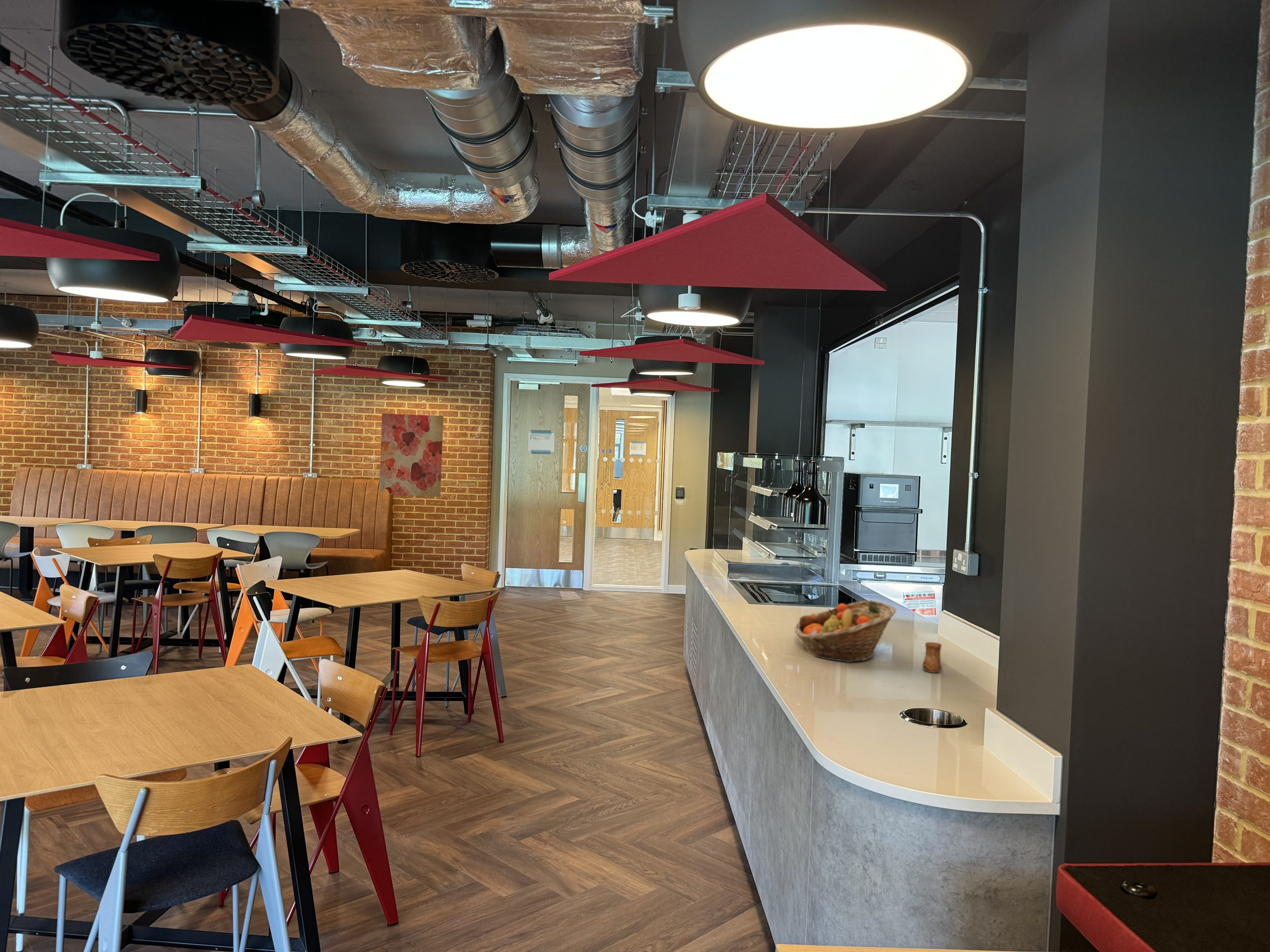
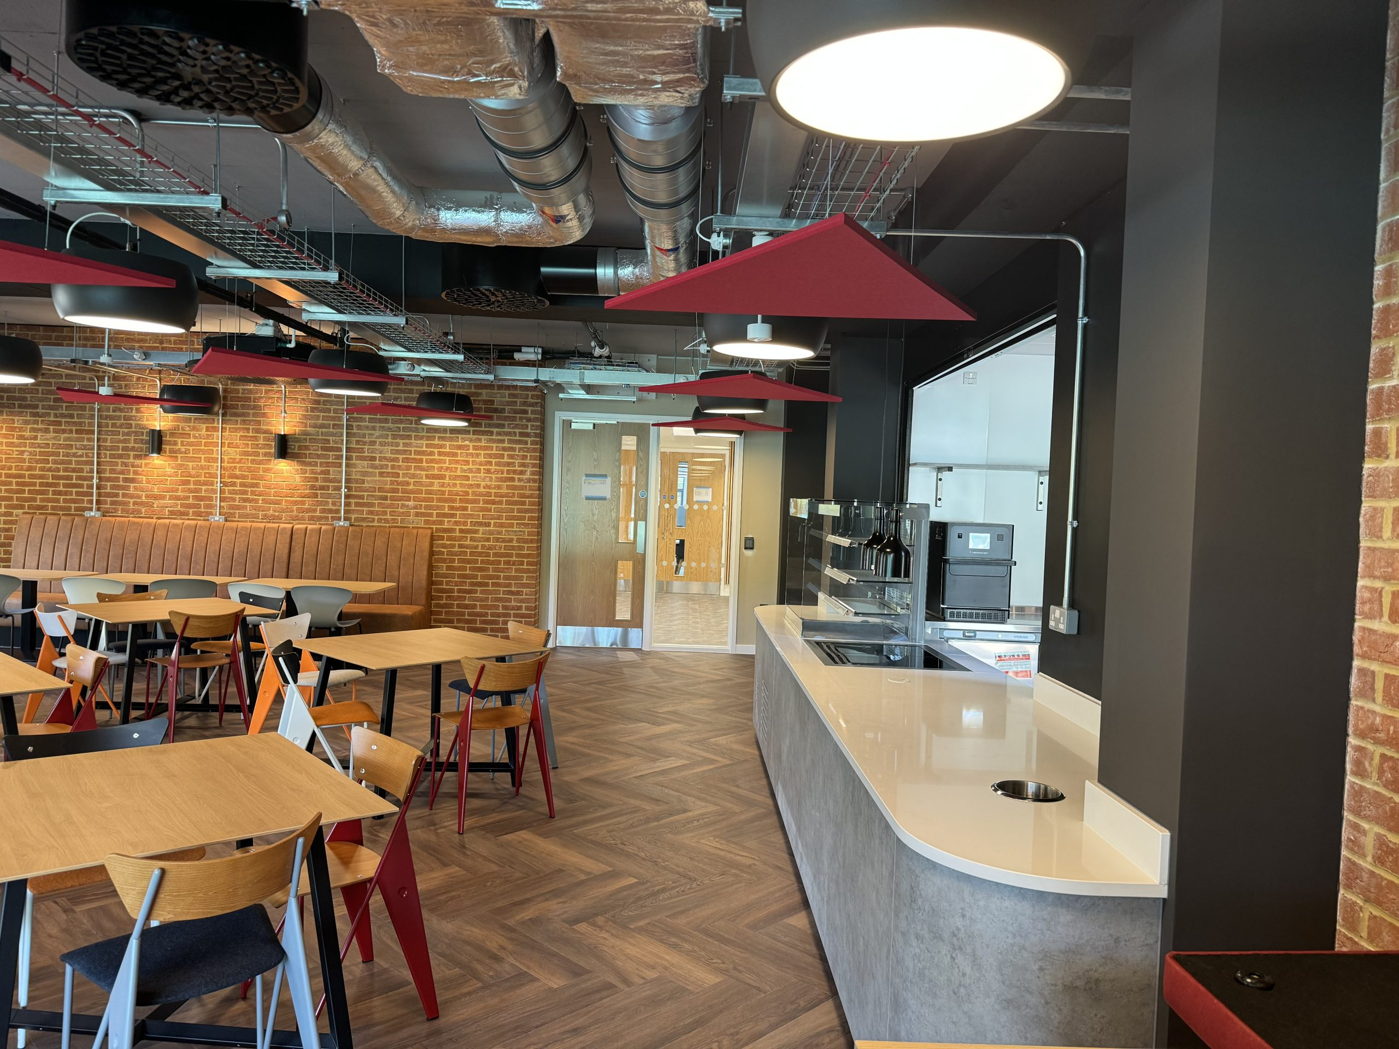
- wall art [379,413,444,497]
- fruit basket [794,600,896,662]
- cup [922,642,943,673]
